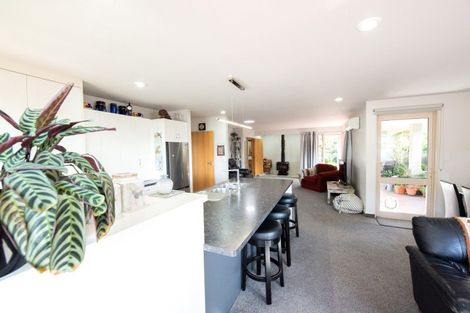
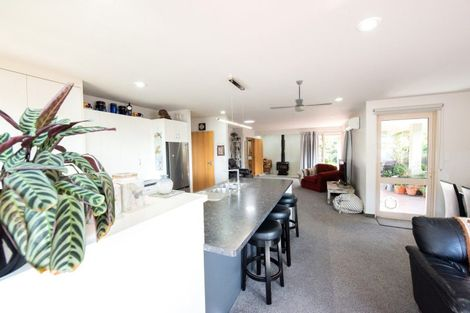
+ ceiling fan [269,79,333,113]
